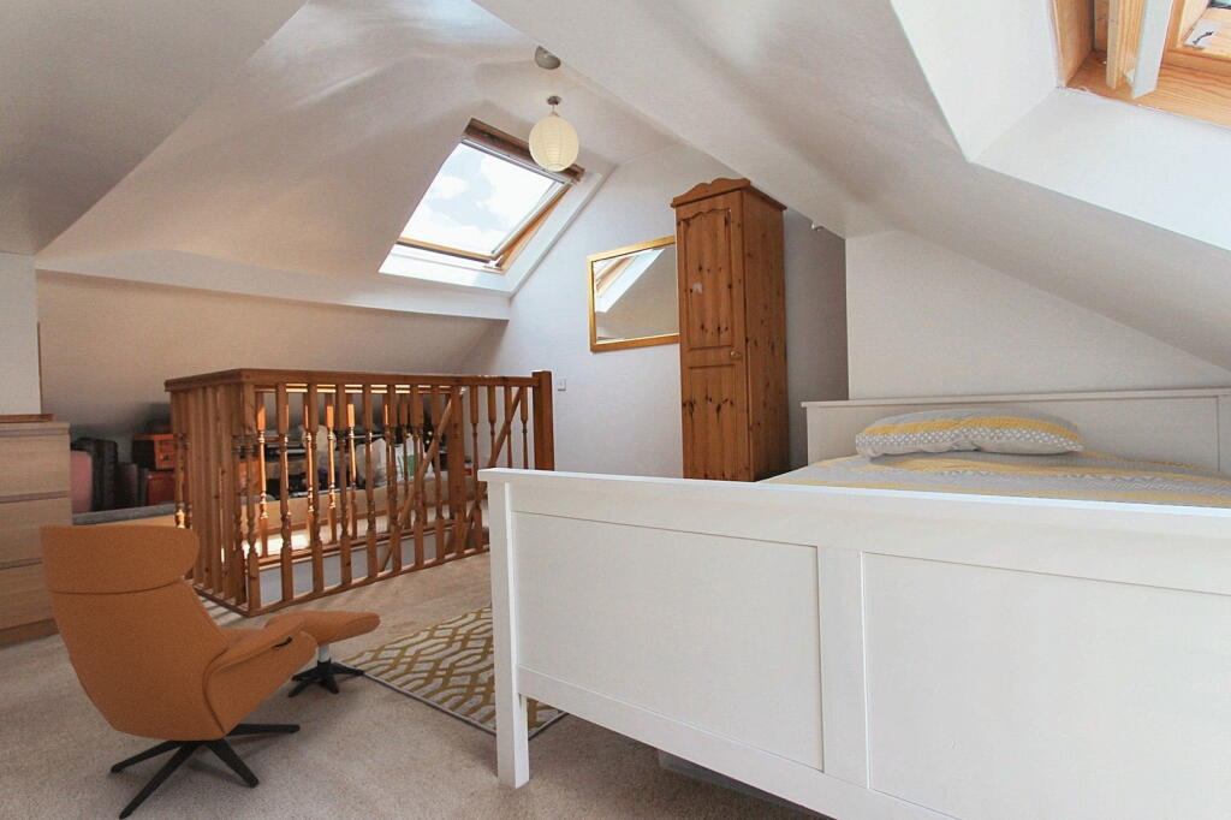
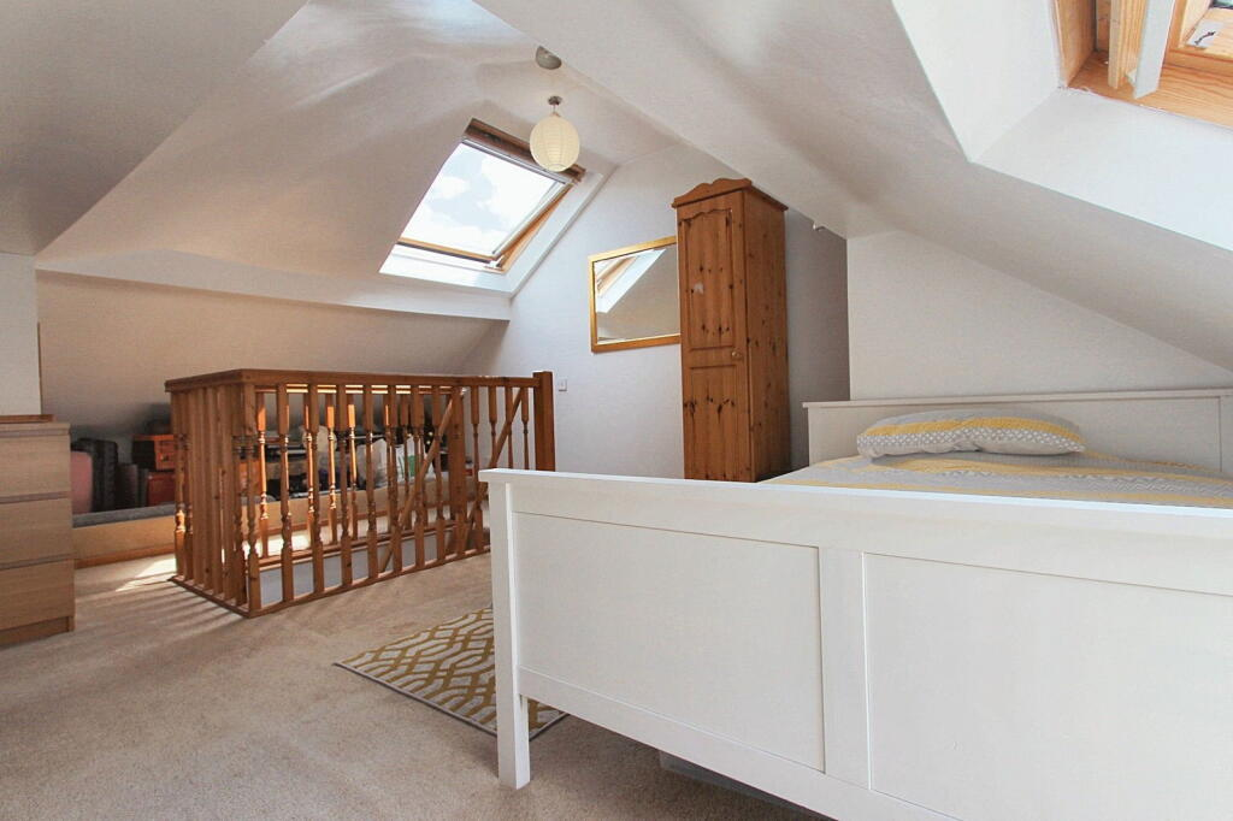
- armchair [38,523,381,820]
